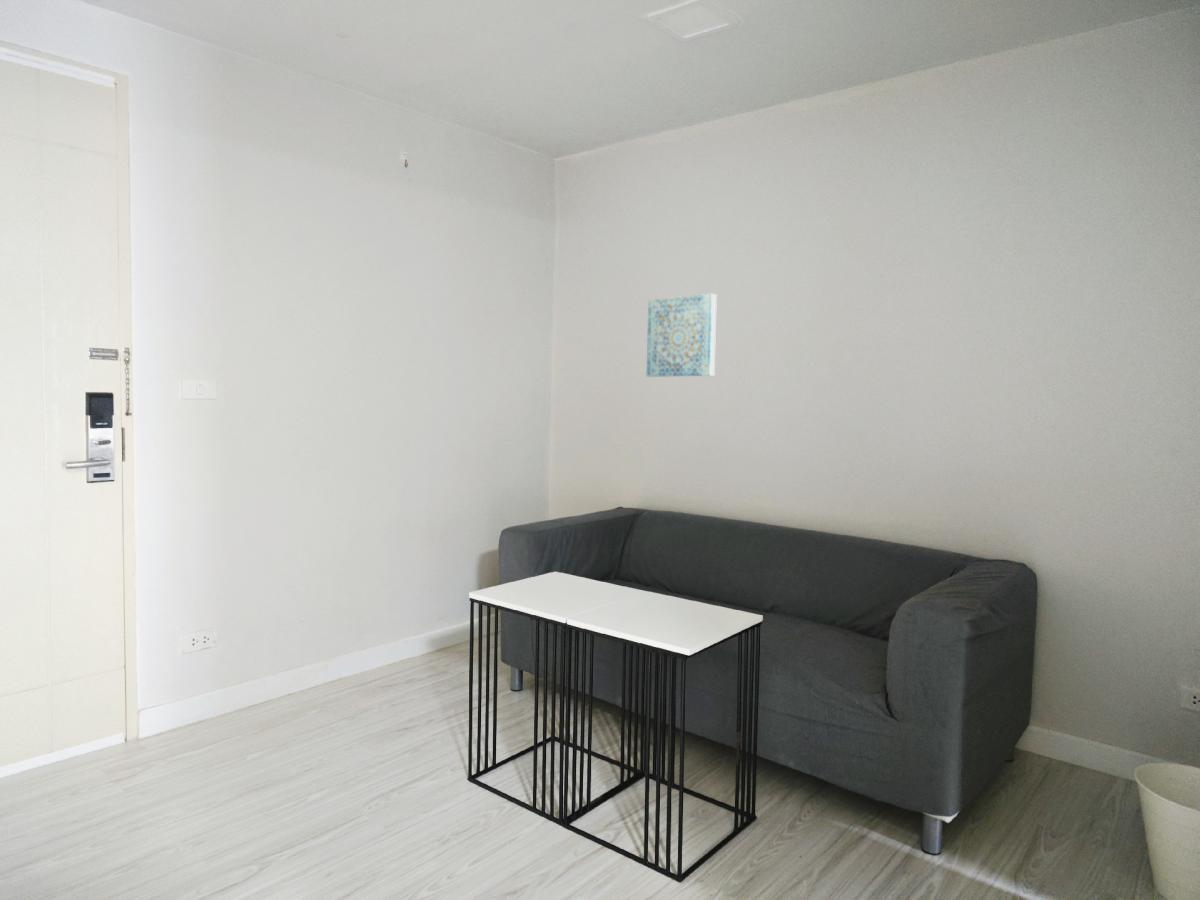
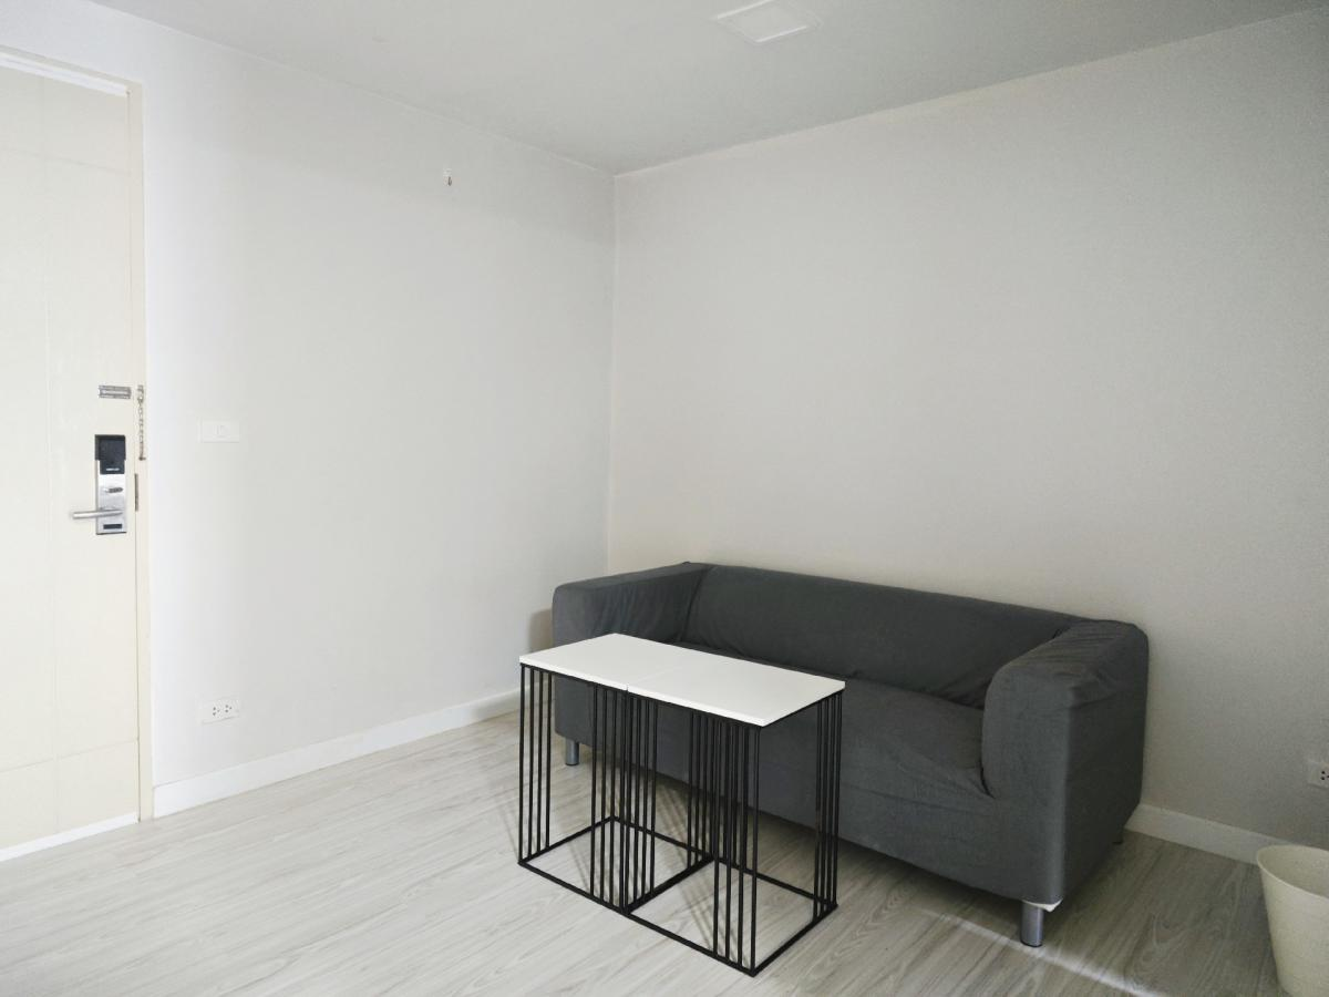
- wall art [646,293,718,378]
